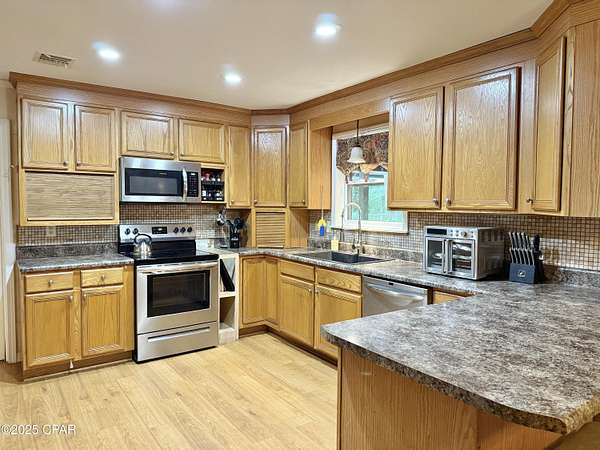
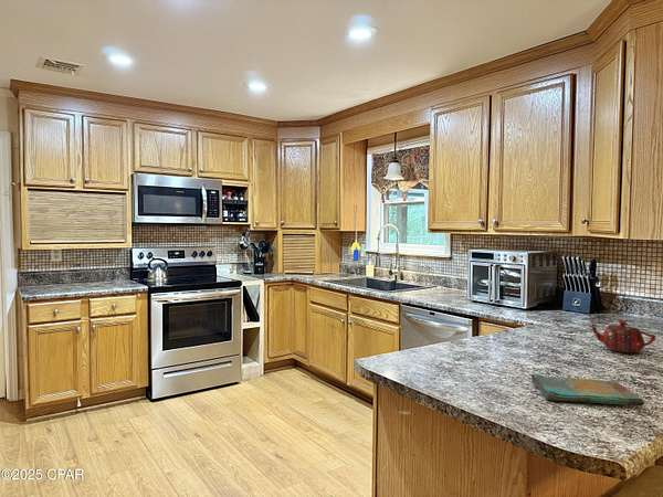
+ teapot [587,318,656,353]
+ dish towel [530,372,645,406]
